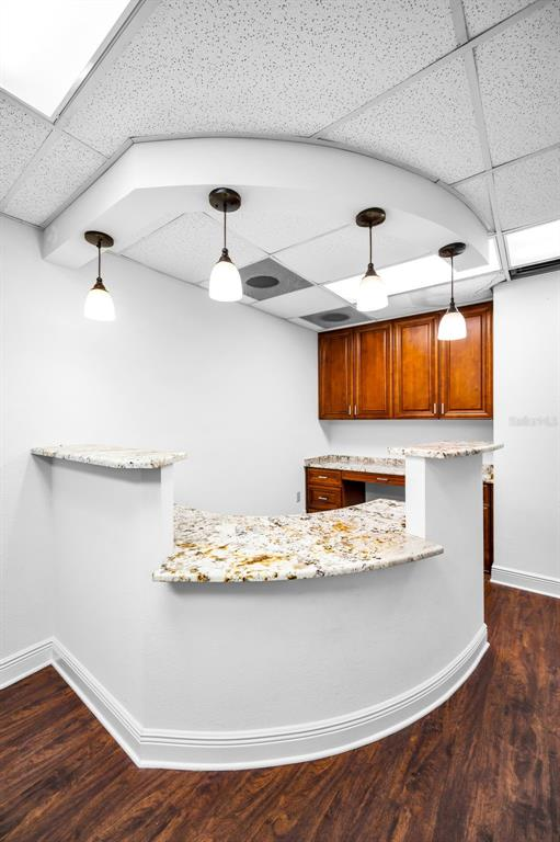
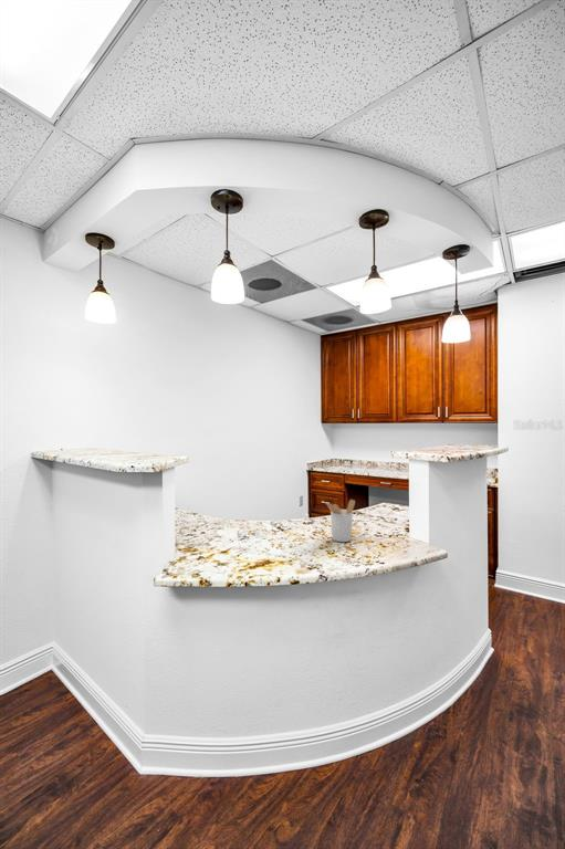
+ utensil holder [324,499,356,543]
